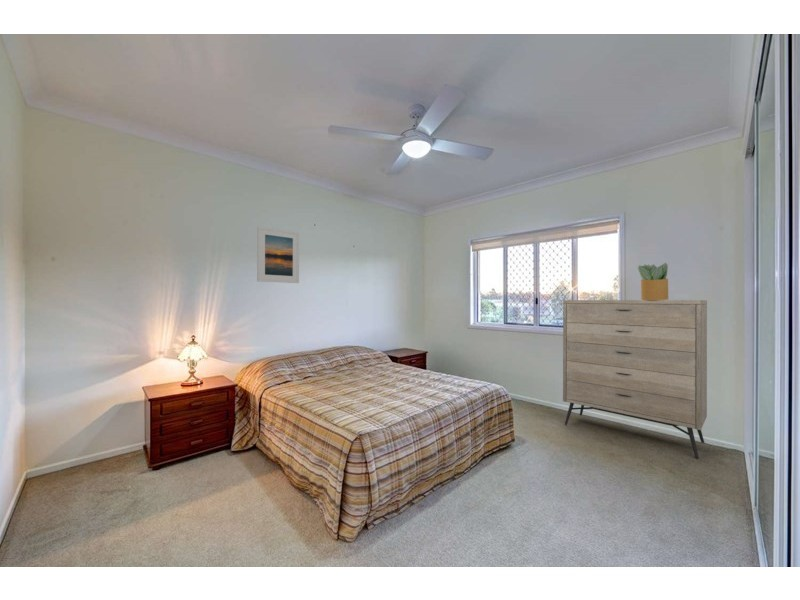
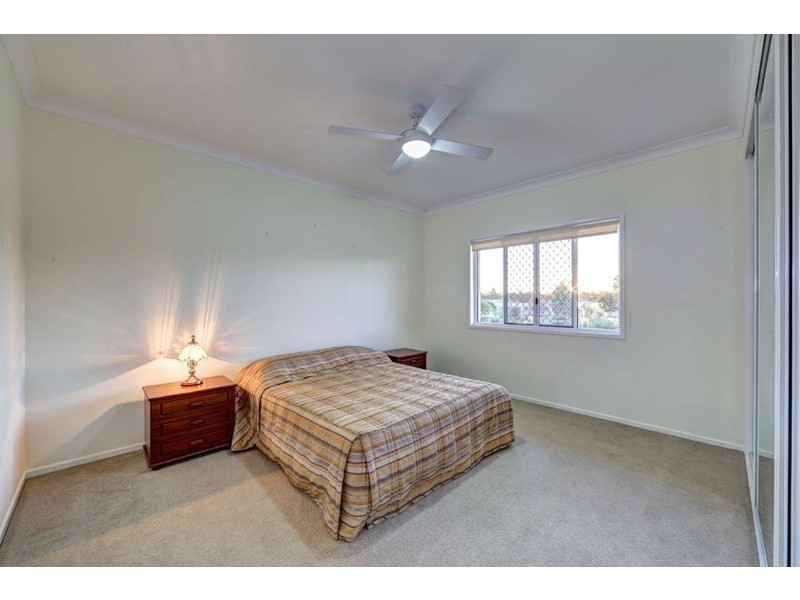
- dresser [562,299,708,460]
- potted plant [637,262,669,300]
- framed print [256,225,300,284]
